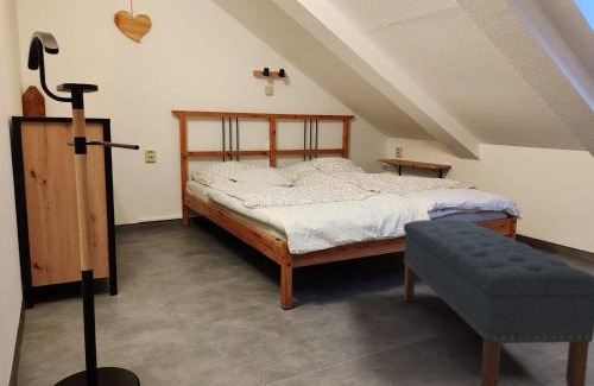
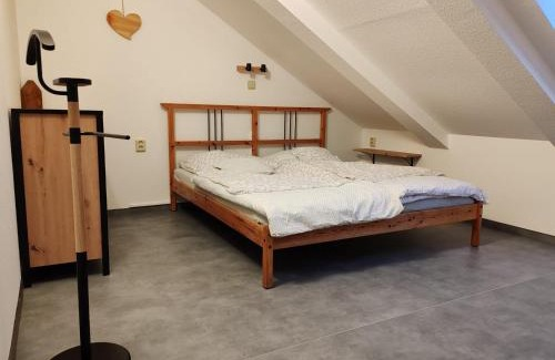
- bench [403,219,594,386]
